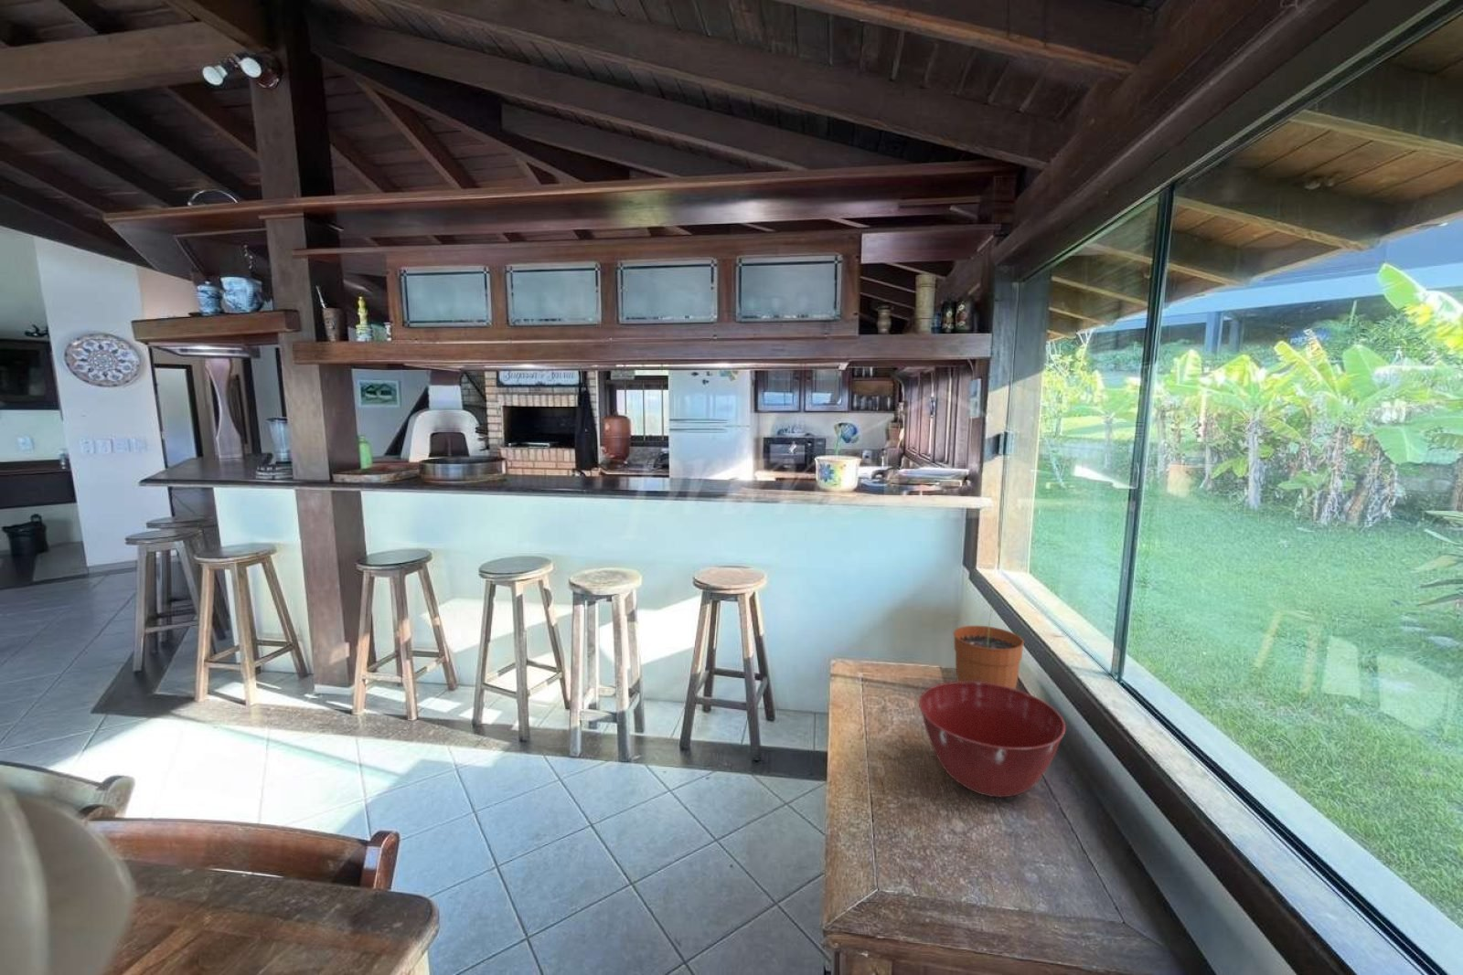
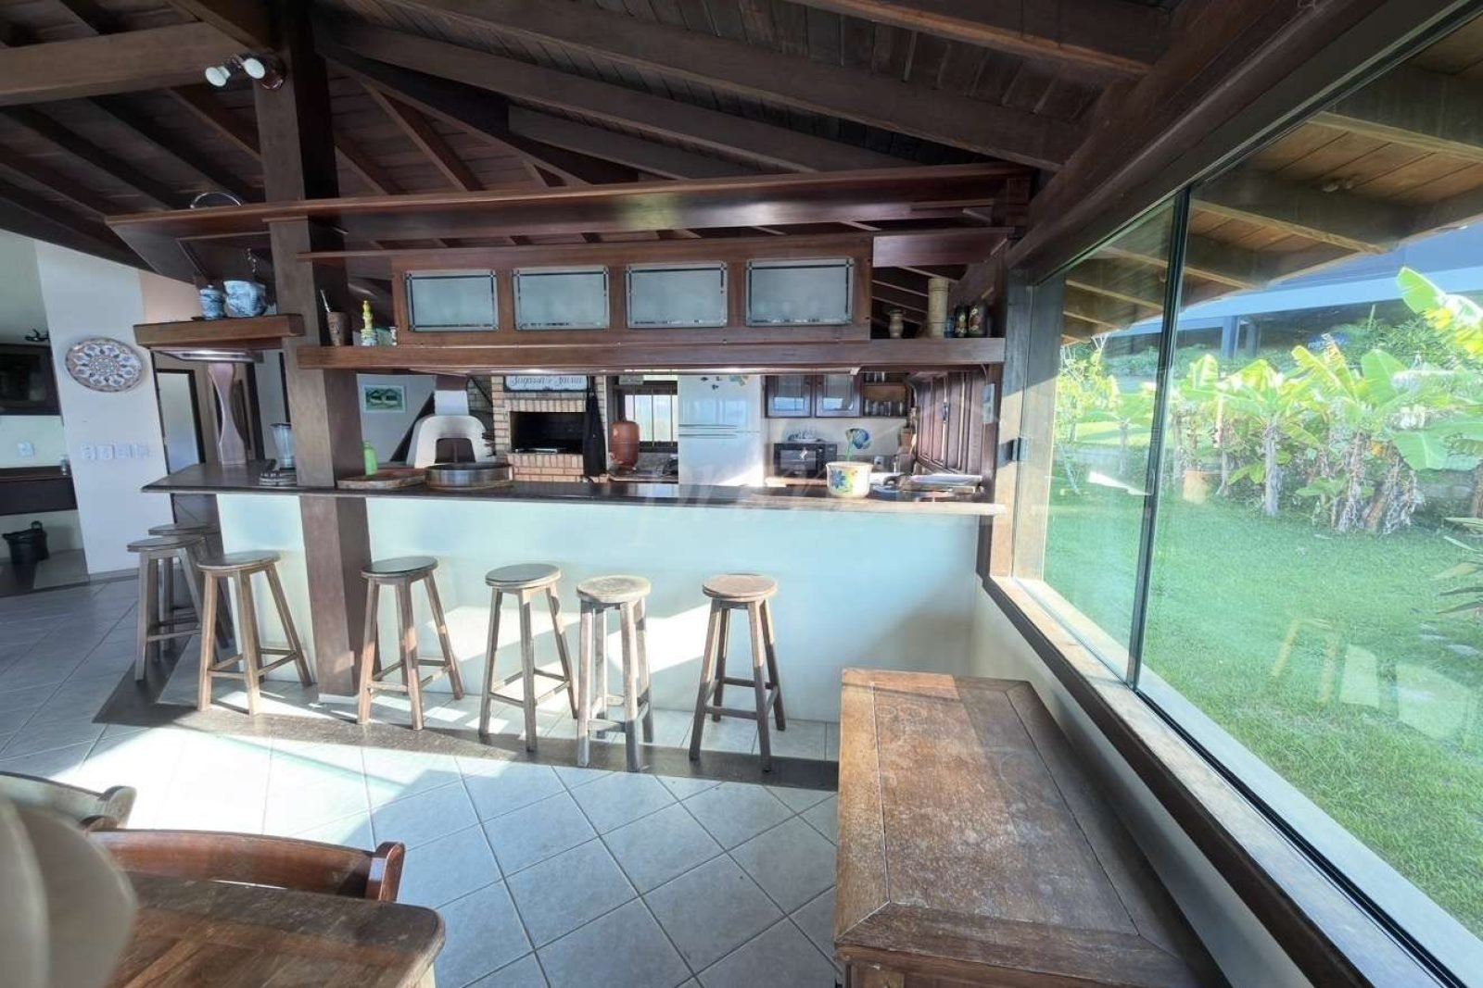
- mixing bowl [918,681,1066,798]
- plant pot [952,602,1025,689]
